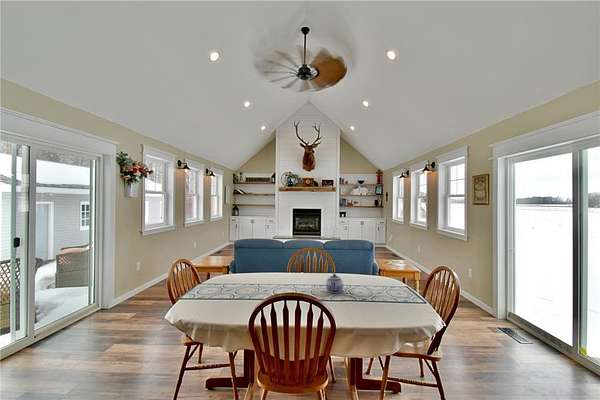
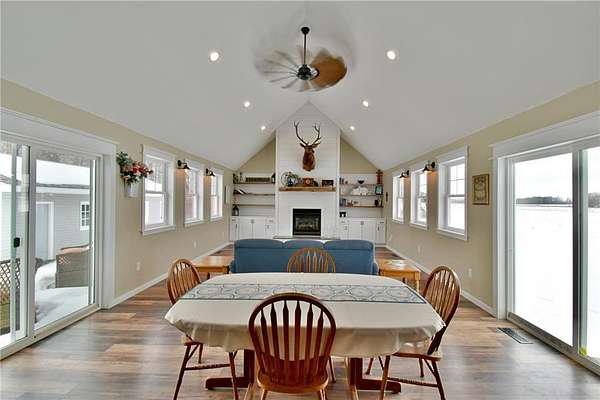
- teapot [325,273,344,294]
